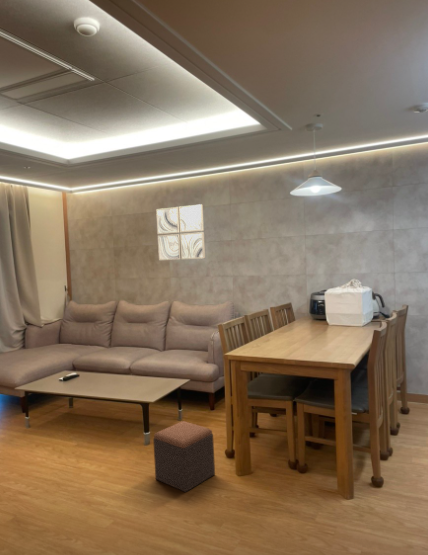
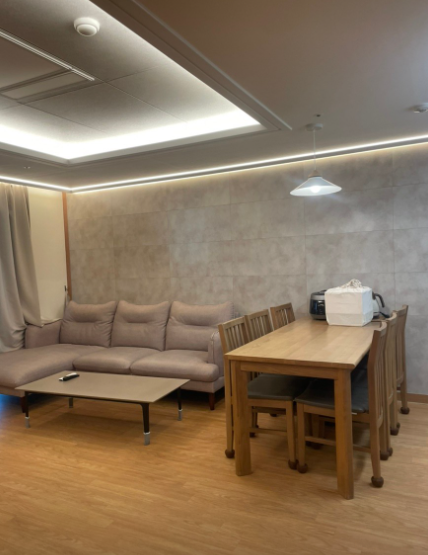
- wall art [155,203,206,261]
- footstool [152,420,216,493]
